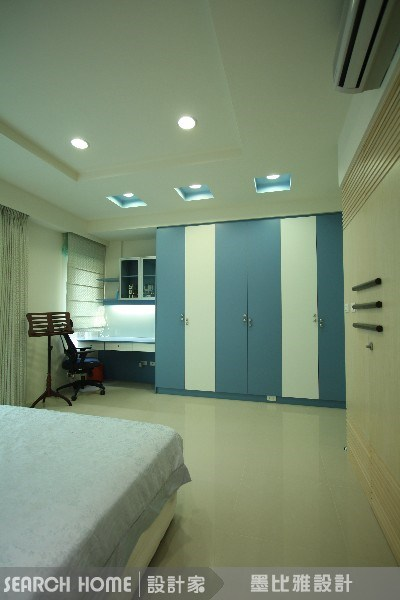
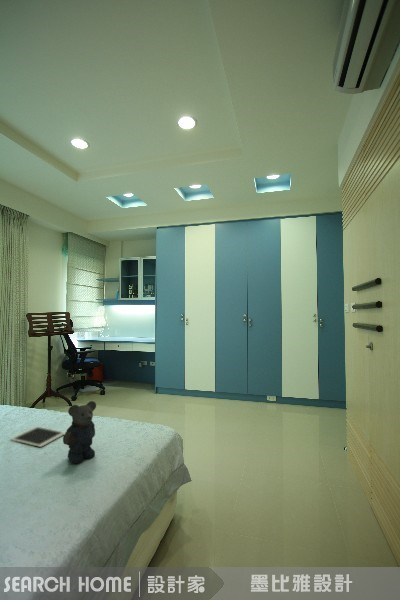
+ tablet [9,426,66,448]
+ bear [62,400,97,464]
